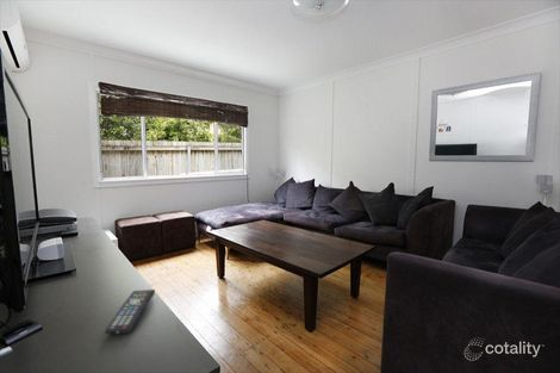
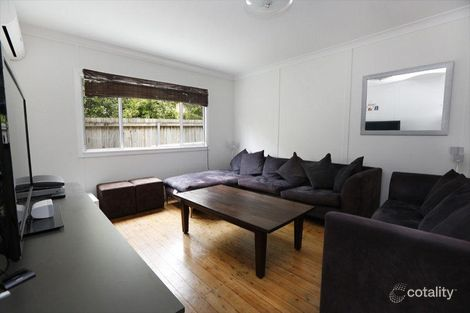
- remote control [104,288,156,335]
